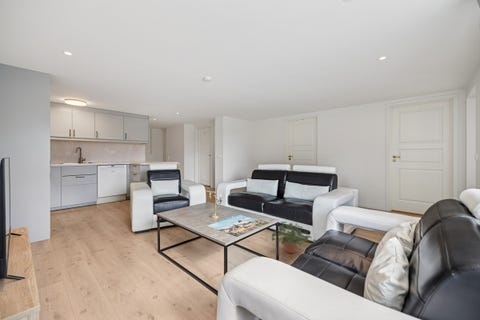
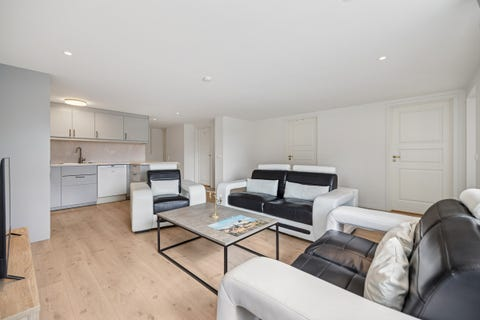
- potted plant [271,220,317,254]
